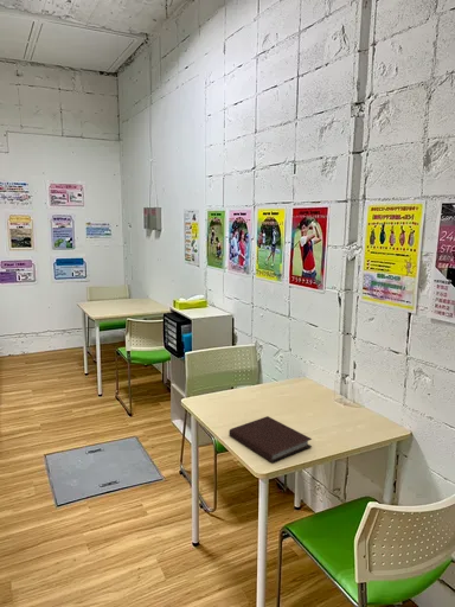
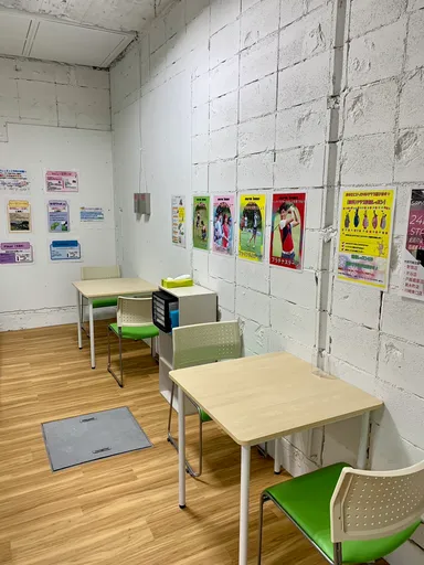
- notebook [228,415,313,464]
